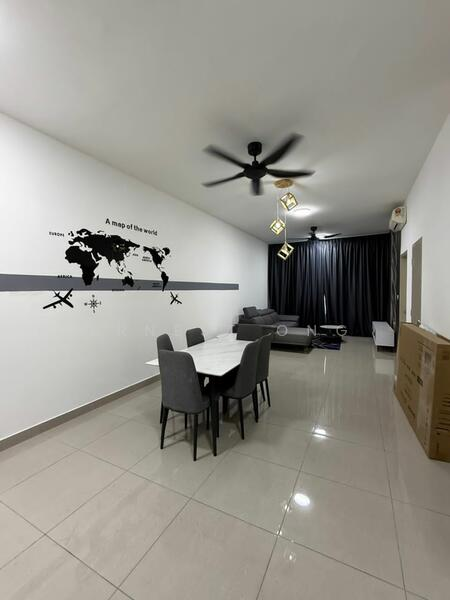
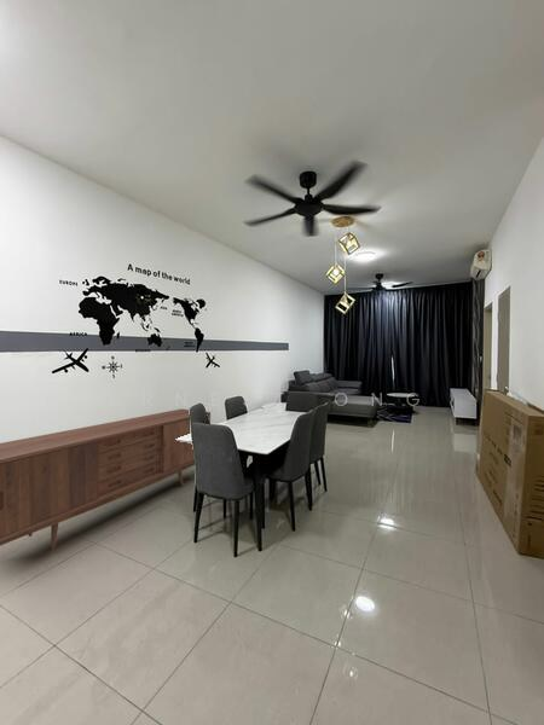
+ sideboard [0,407,212,551]
